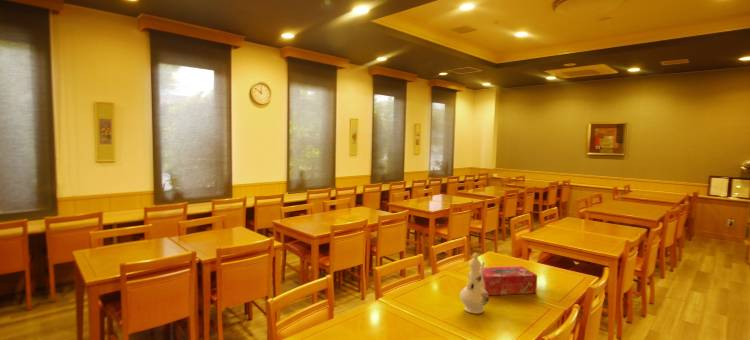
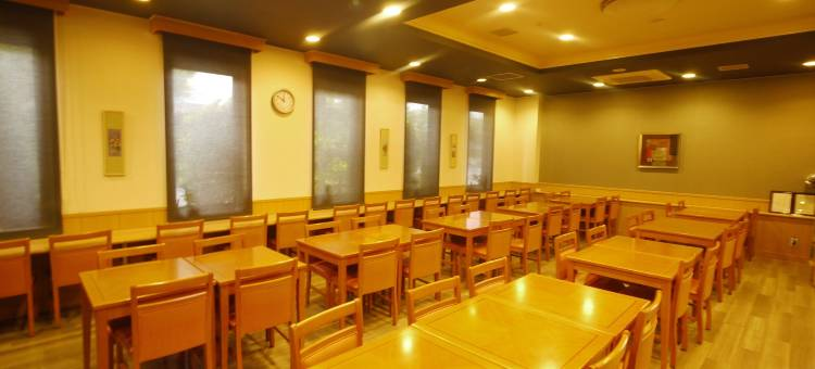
- chinaware [459,252,490,315]
- tissue box [479,265,538,296]
